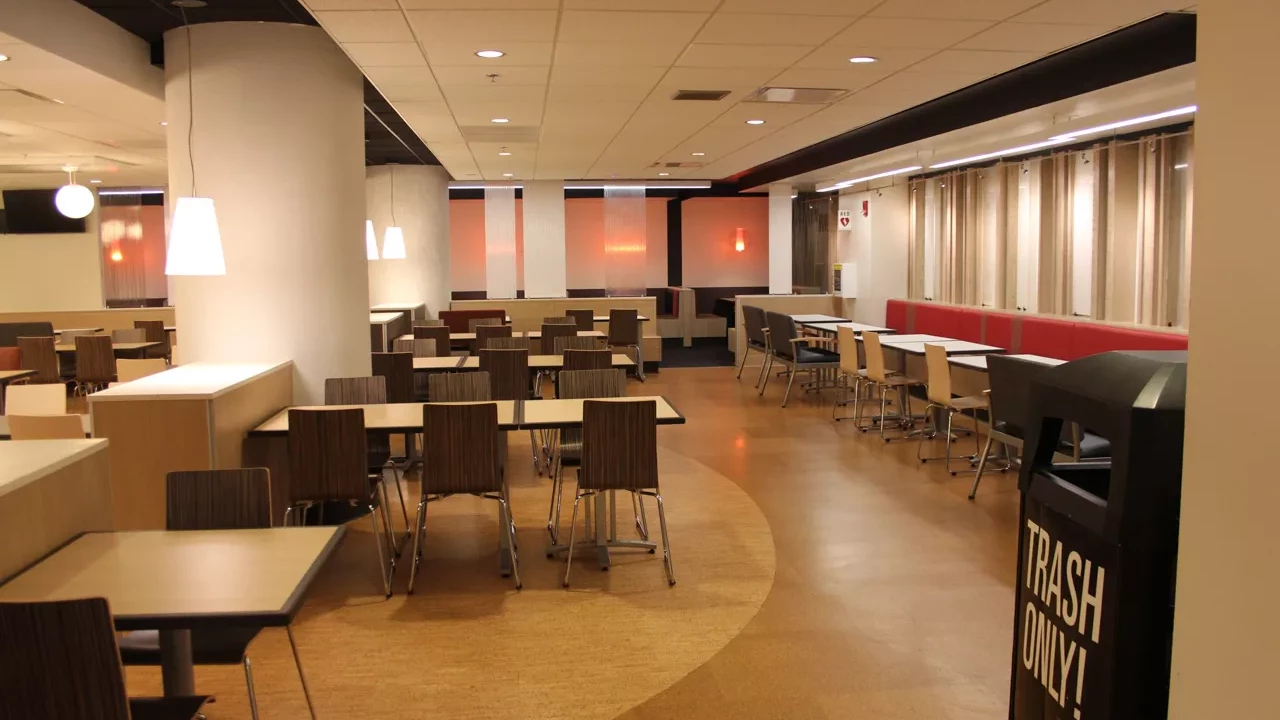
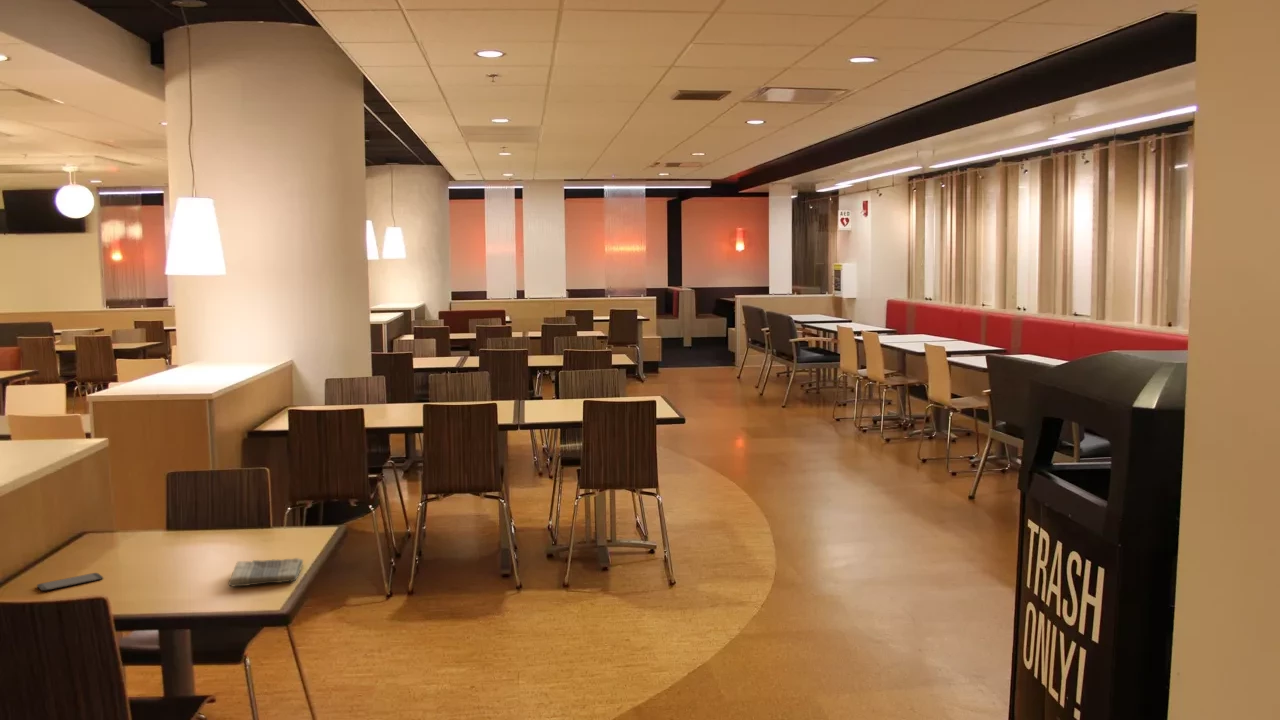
+ dish towel [228,557,304,587]
+ smartphone [36,572,104,592]
